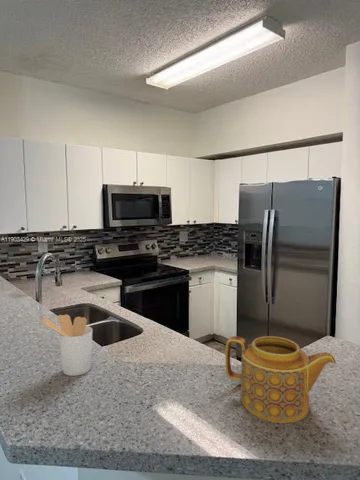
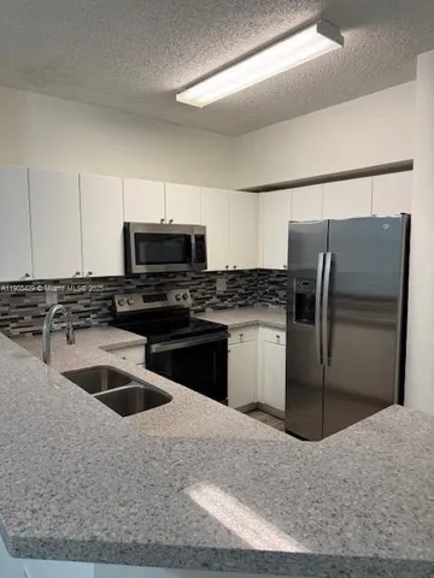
- utensil holder [41,314,93,377]
- teapot [224,335,337,424]
